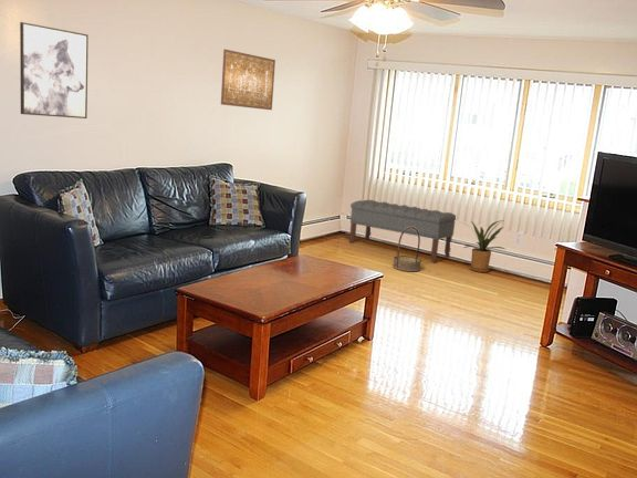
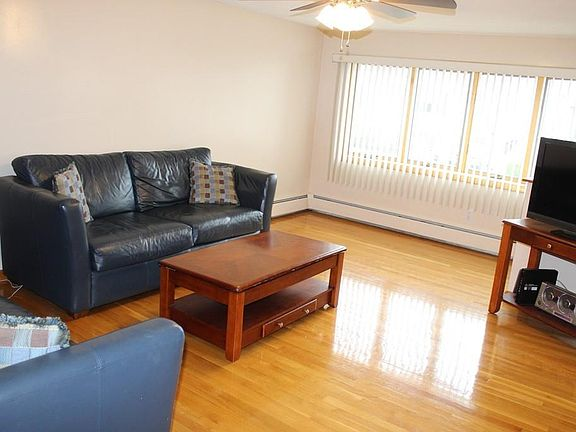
- wall art [19,21,90,119]
- house plant [460,219,508,273]
- bench [348,199,457,263]
- basket [391,227,421,272]
- wall art [220,48,276,111]
